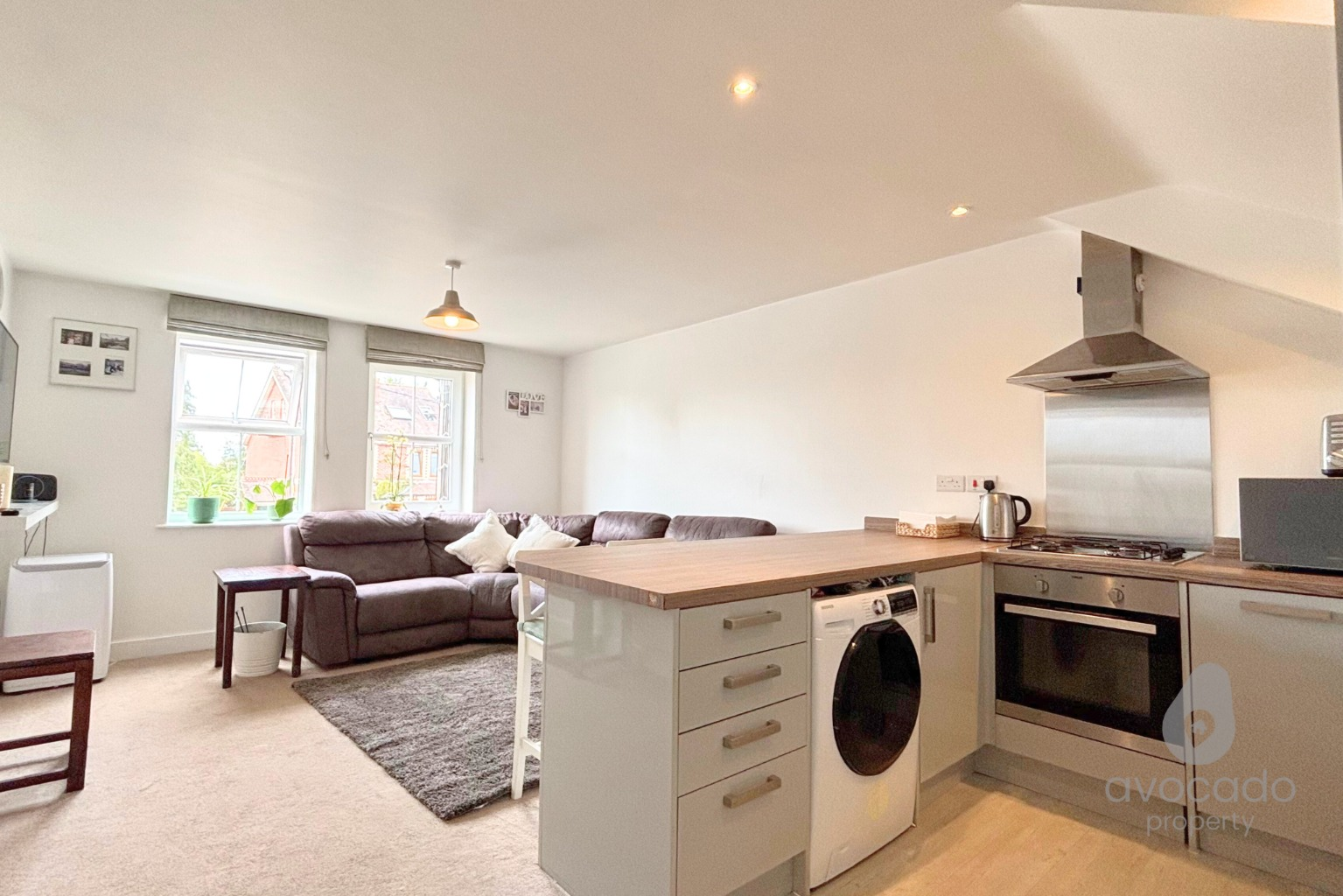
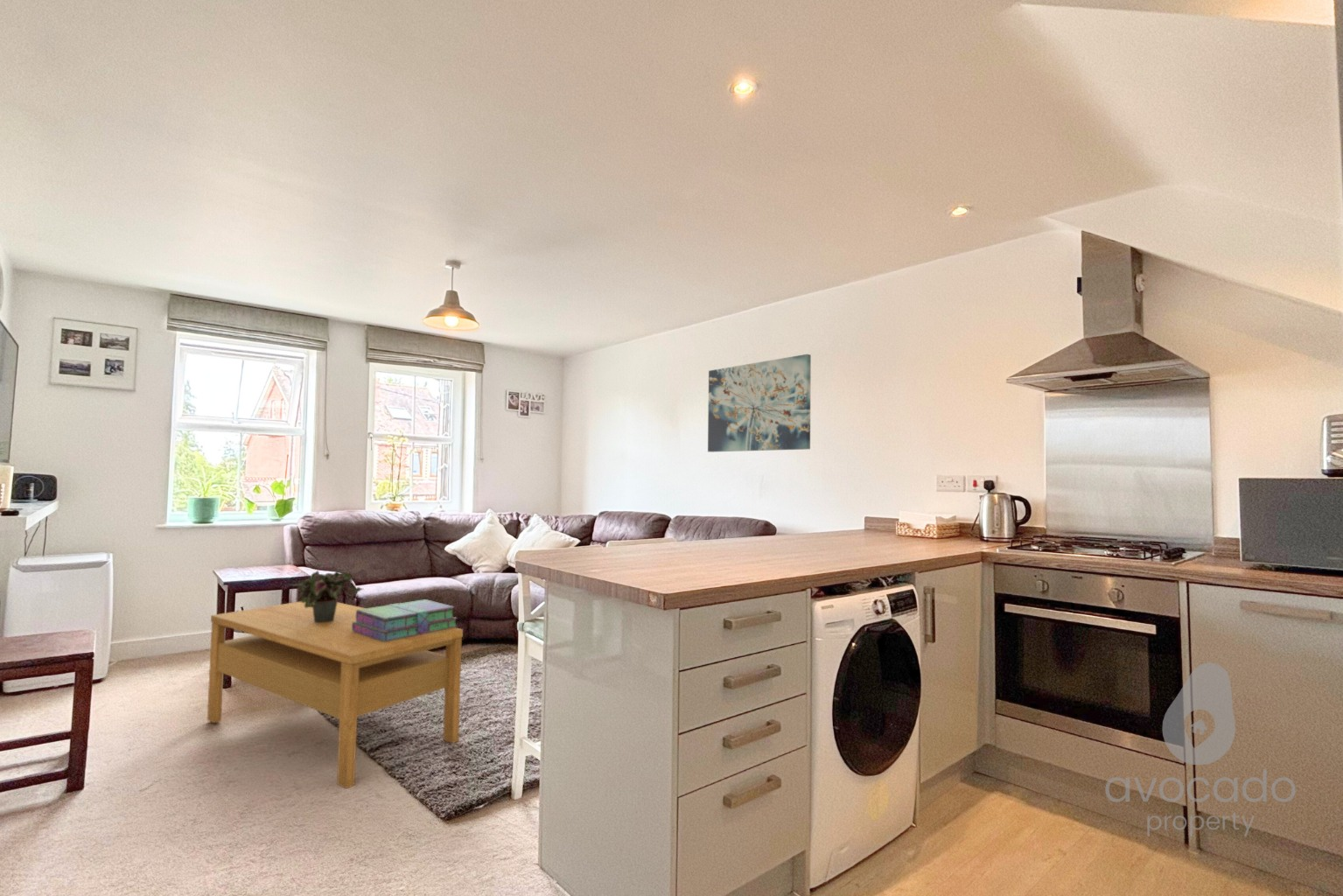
+ coffee table [206,600,464,789]
+ stack of books [352,598,458,641]
+ potted plant [287,570,364,623]
+ wall art [707,353,812,452]
